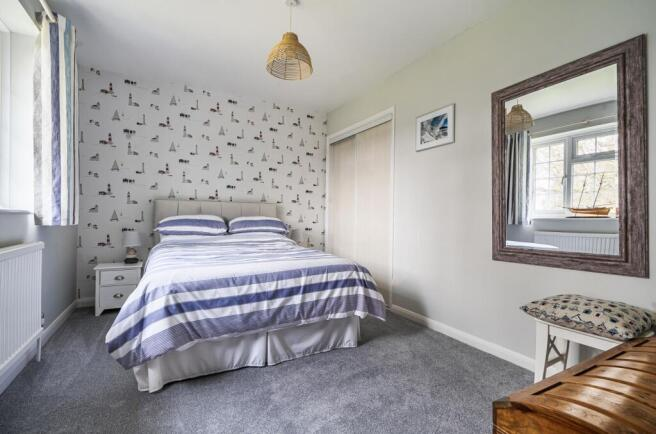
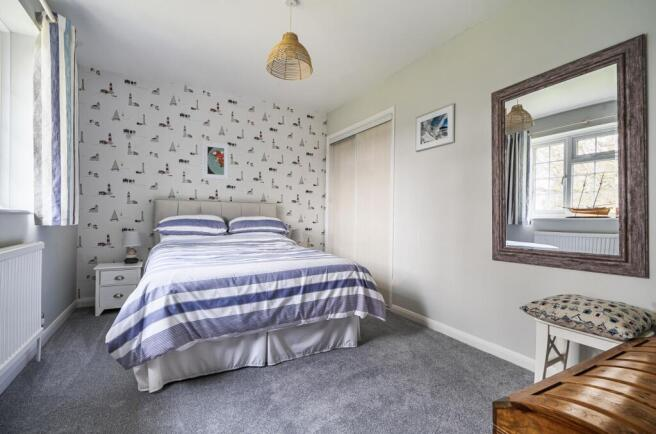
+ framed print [201,140,230,181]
